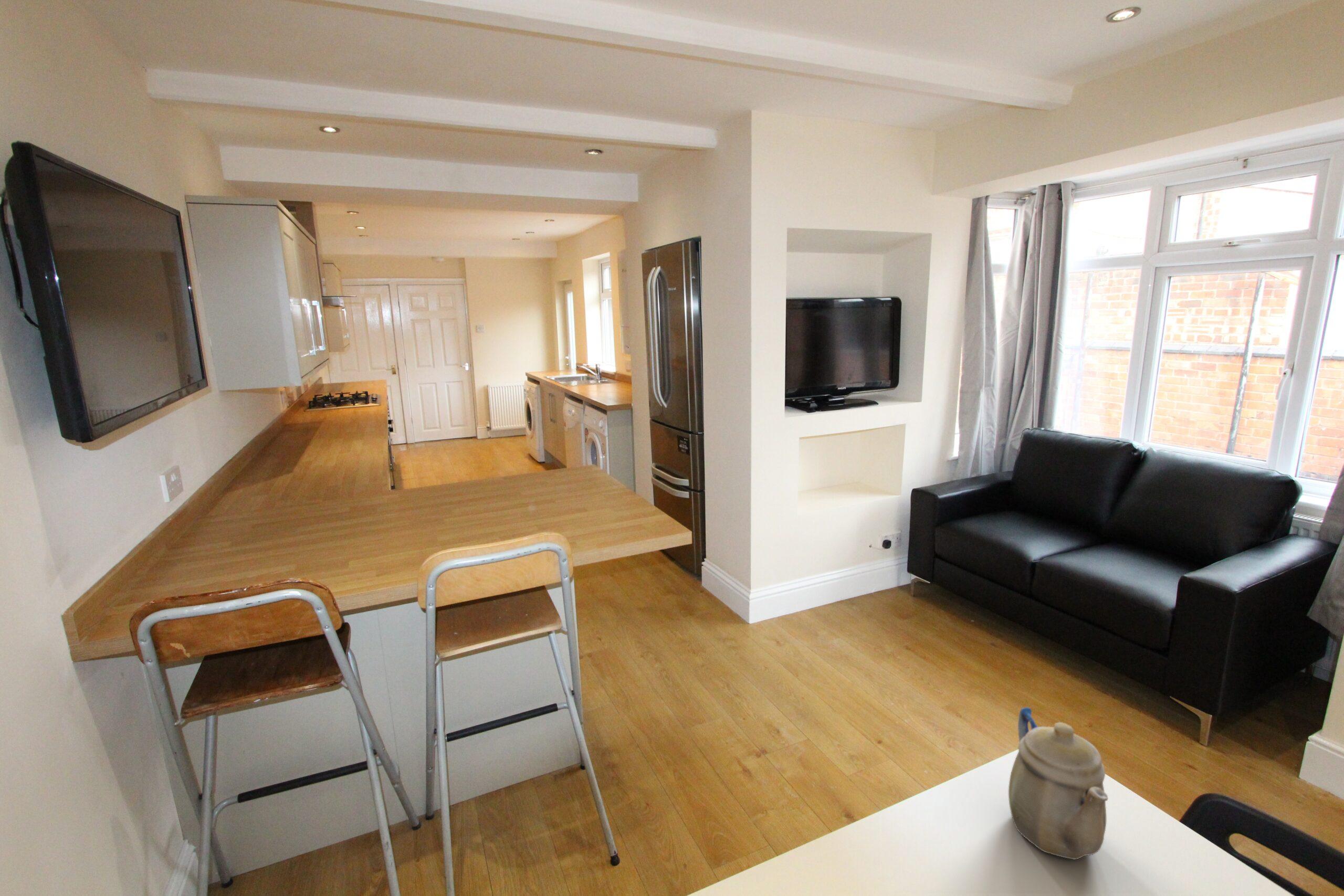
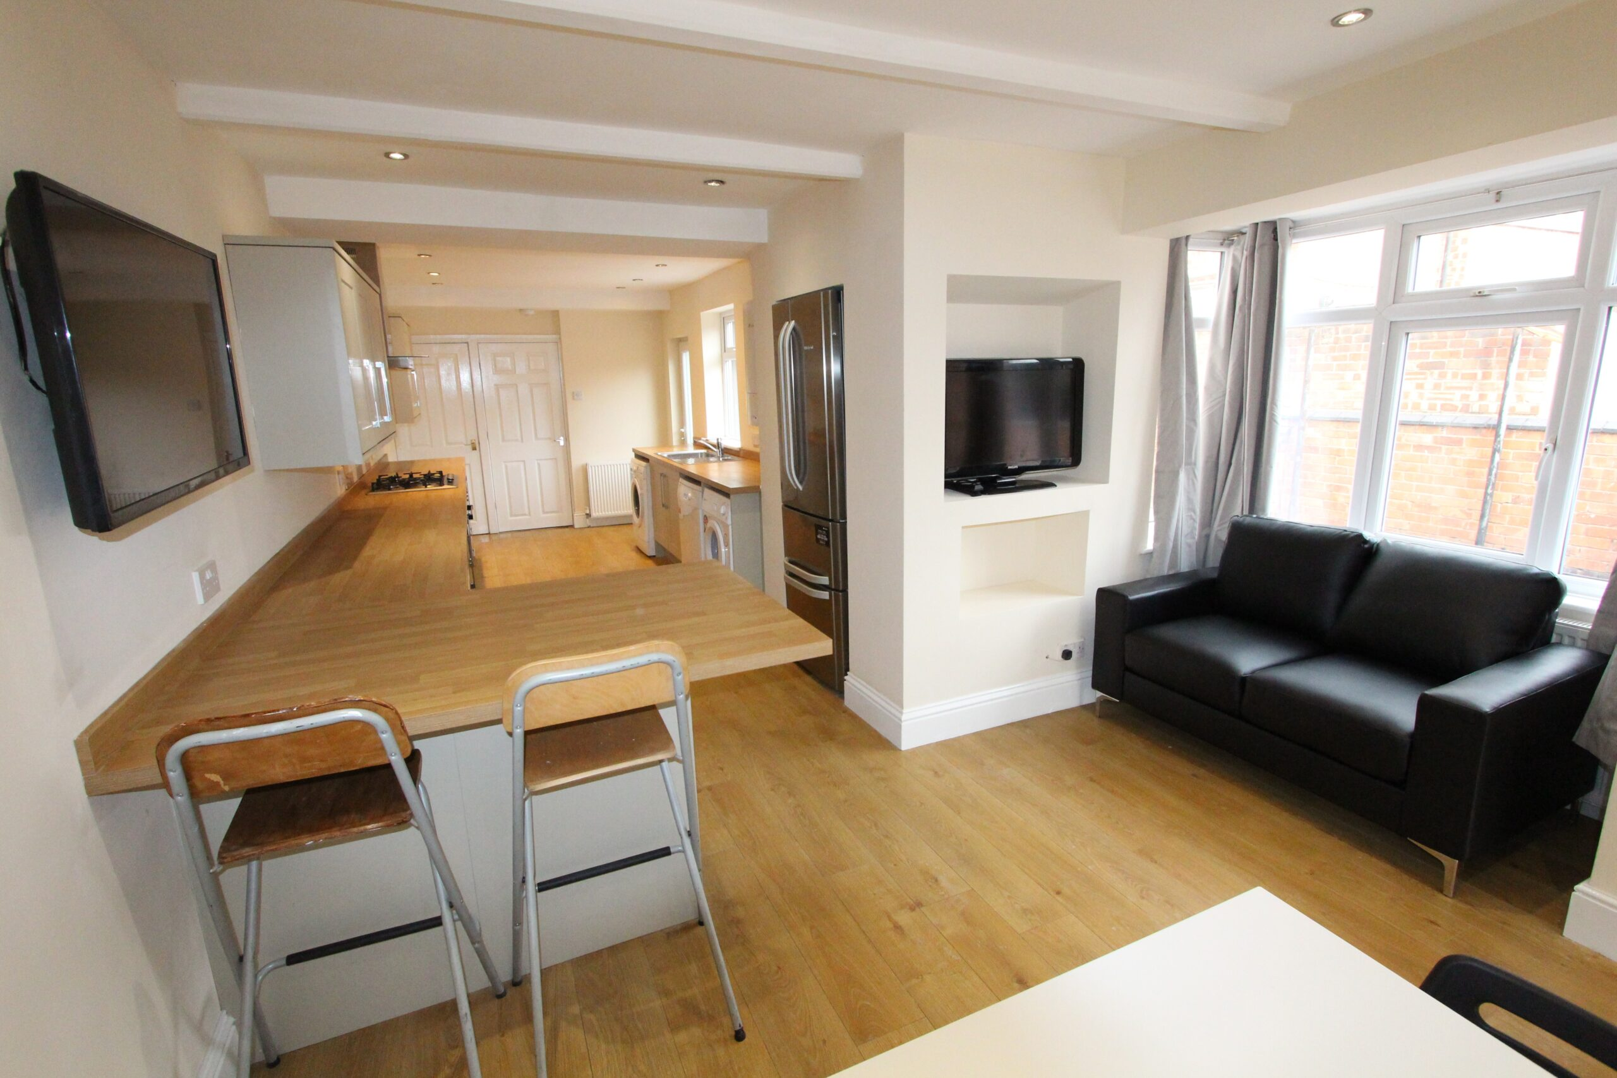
- teapot [1008,707,1109,860]
